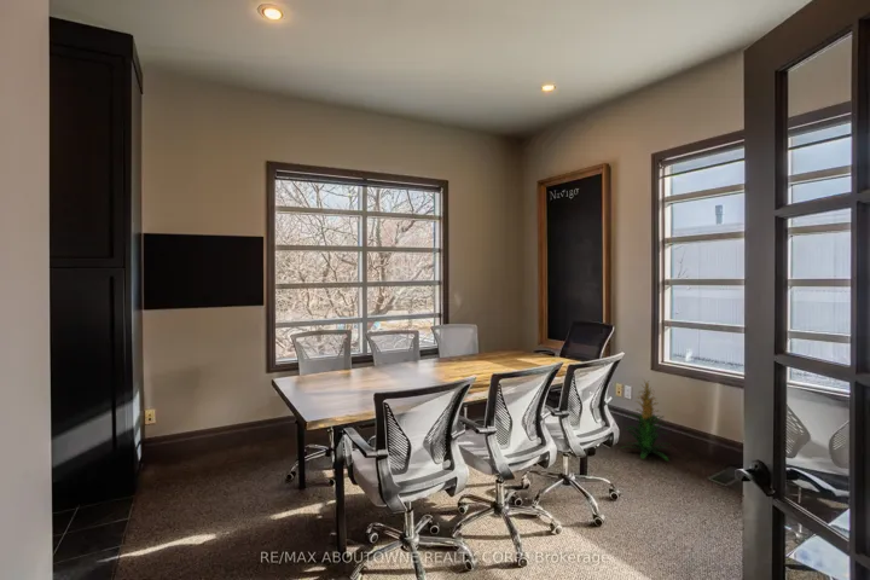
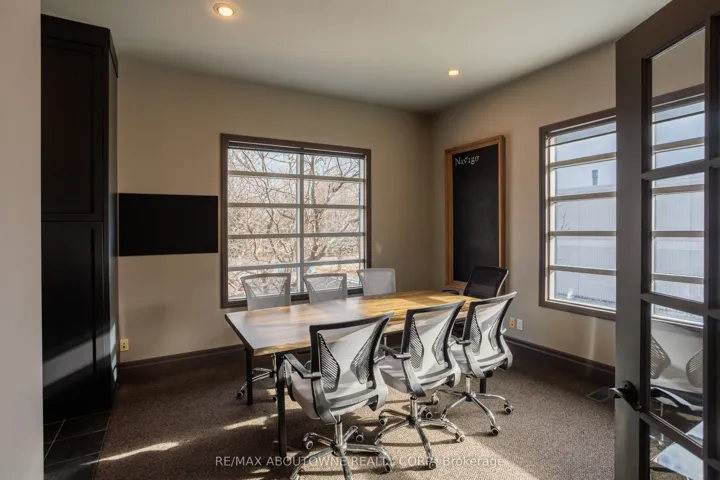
- indoor plant [619,378,671,462]
